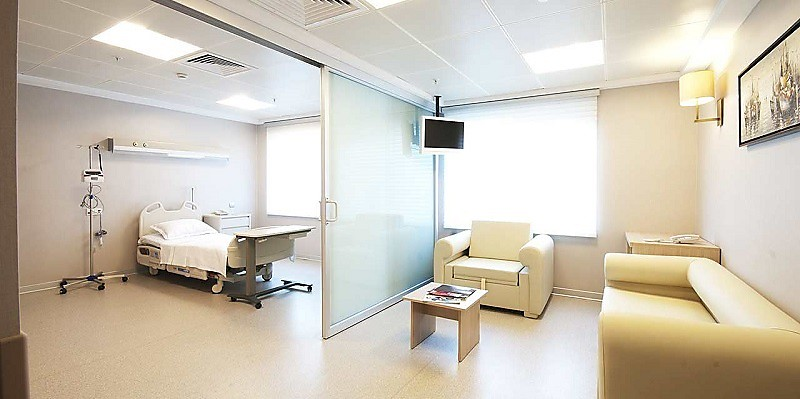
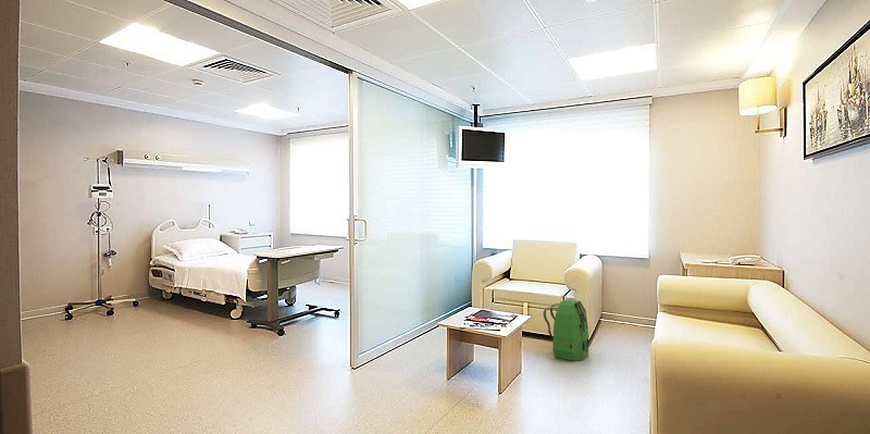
+ backpack [543,298,591,362]
